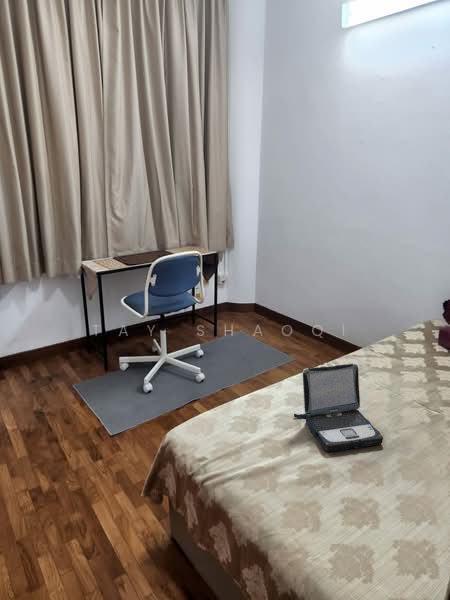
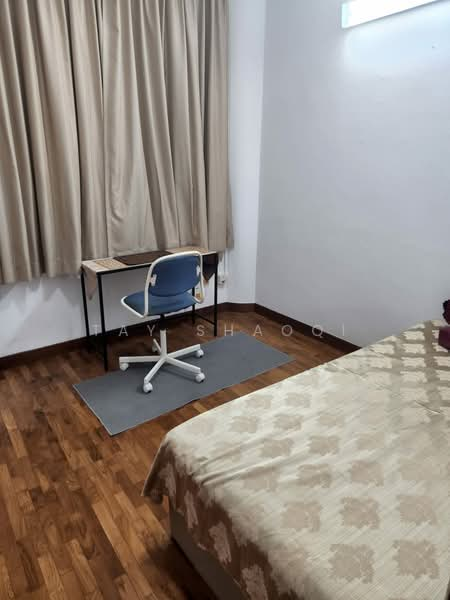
- laptop [293,362,384,452]
